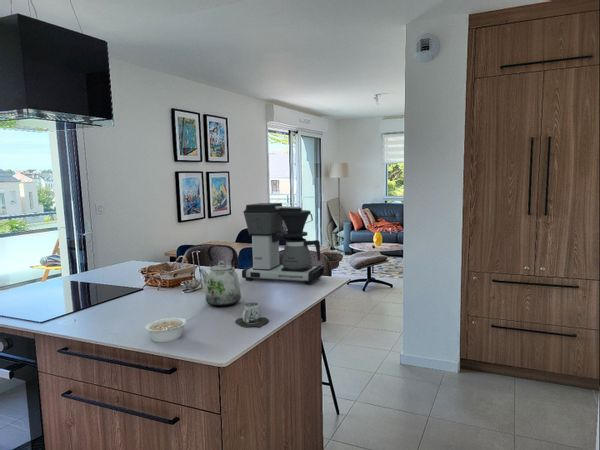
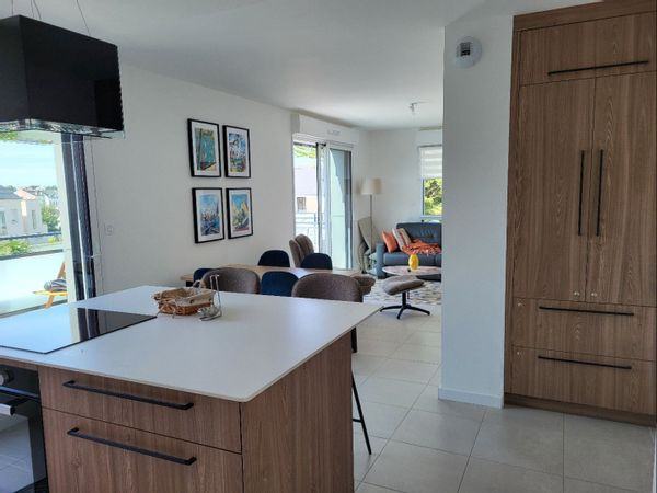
- coffee maker [241,202,325,285]
- legume [144,316,196,344]
- mug [235,302,270,329]
- kettle [198,244,242,307]
